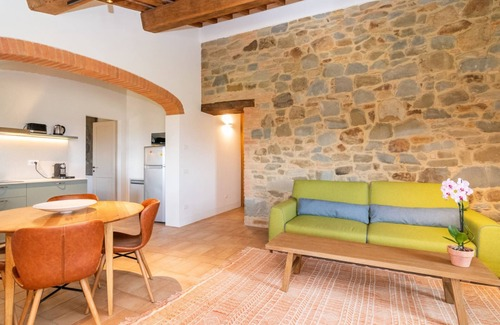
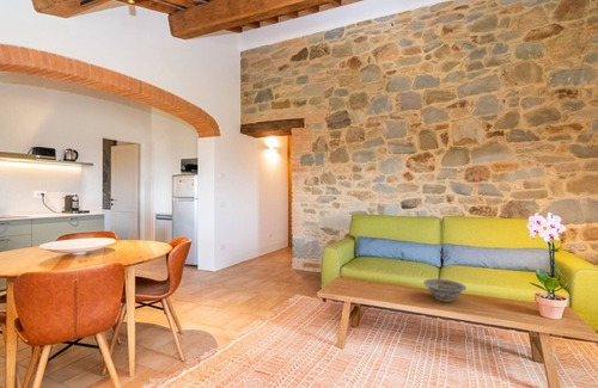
+ decorative bowl [422,278,468,303]
